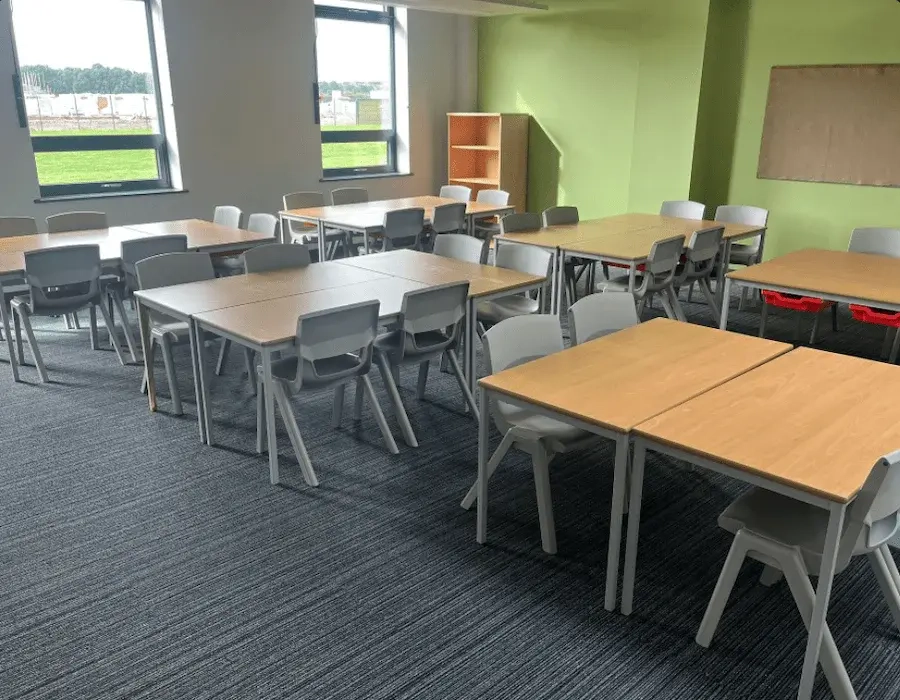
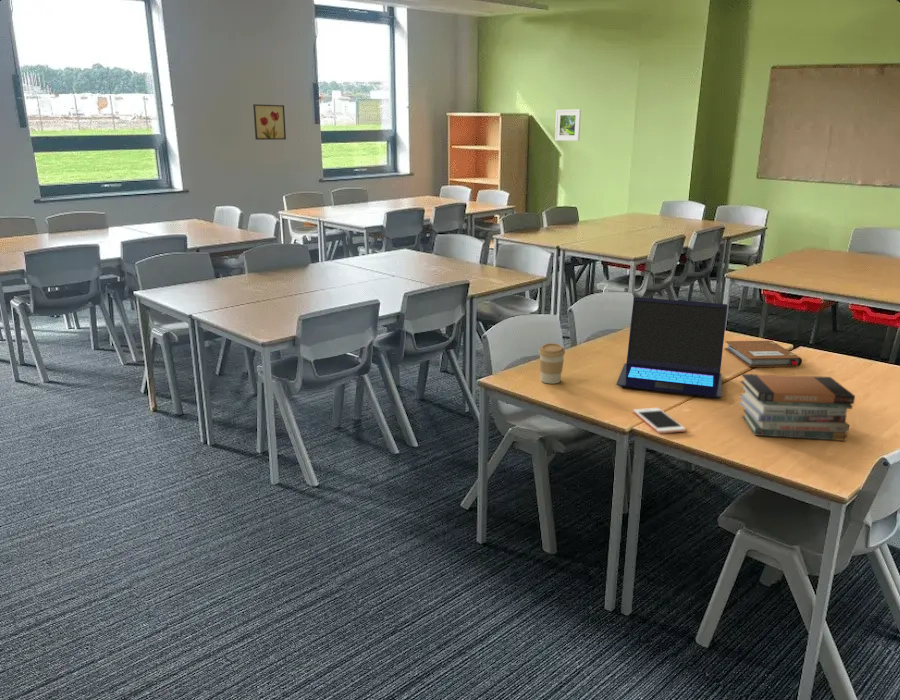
+ coffee cup [538,342,566,385]
+ book stack [738,373,856,442]
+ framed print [554,109,582,142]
+ wall art [252,103,287,141]
+ cell phone [632,407,686,434]
+ notebook [724,340,803,368]
+ laptop [615,296,728,399]
